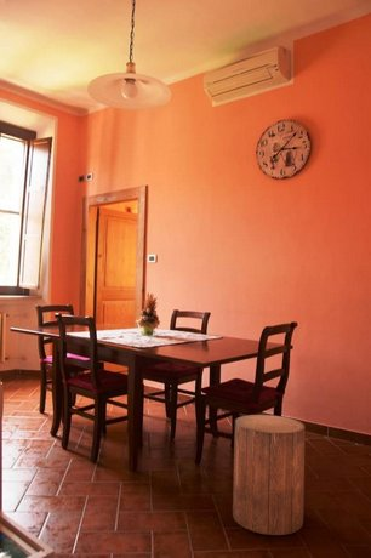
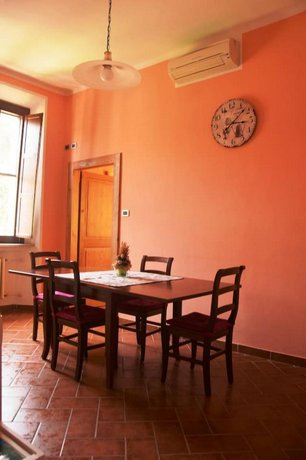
- stool [232,414,306,536]
